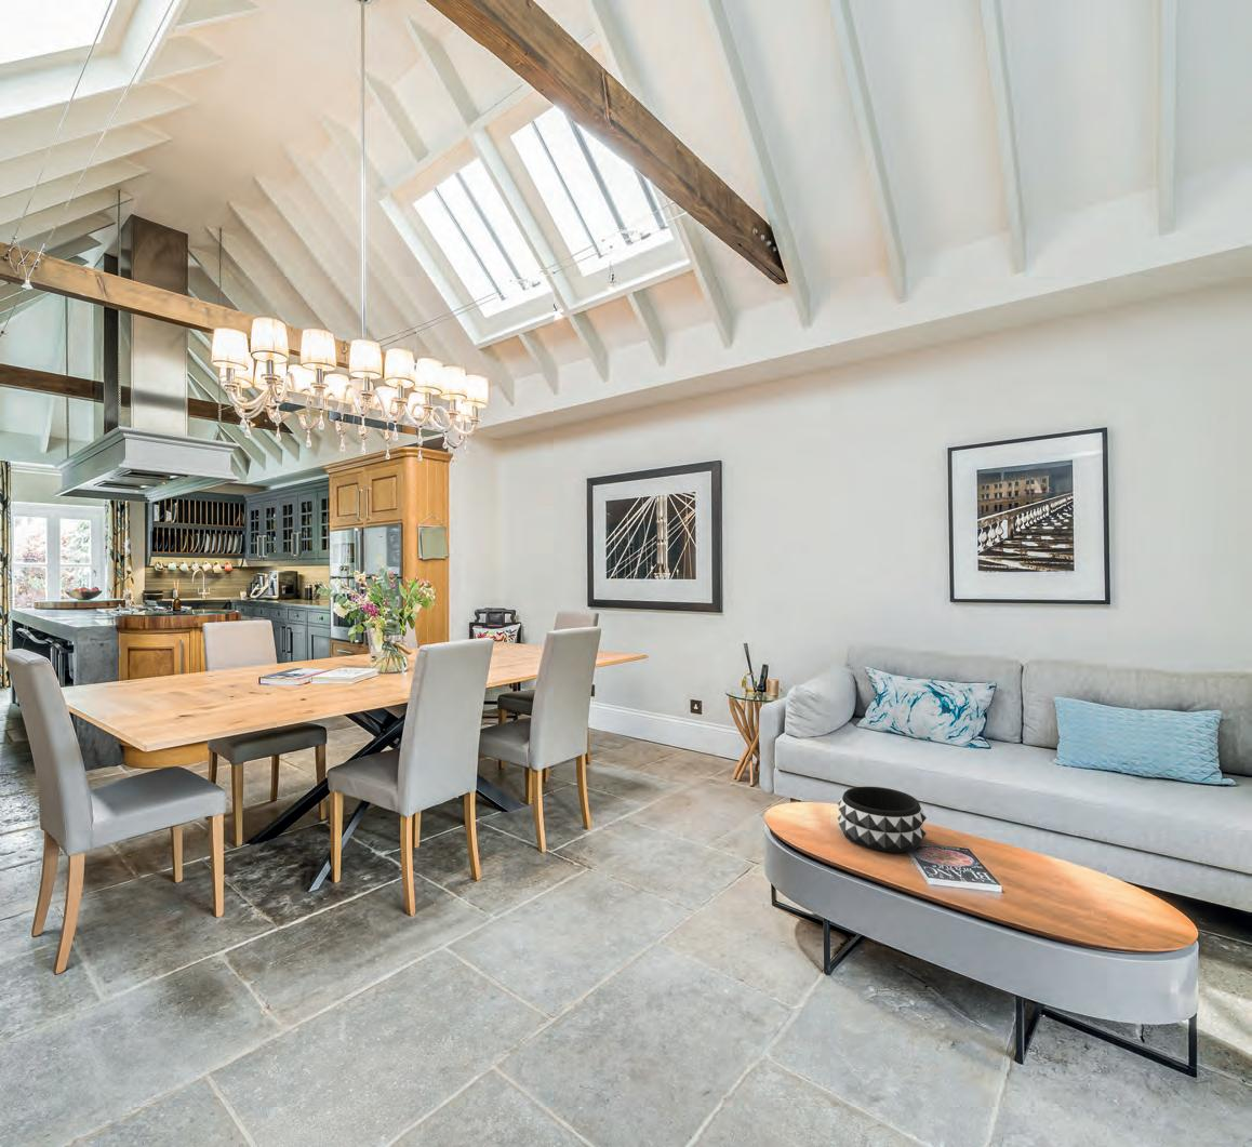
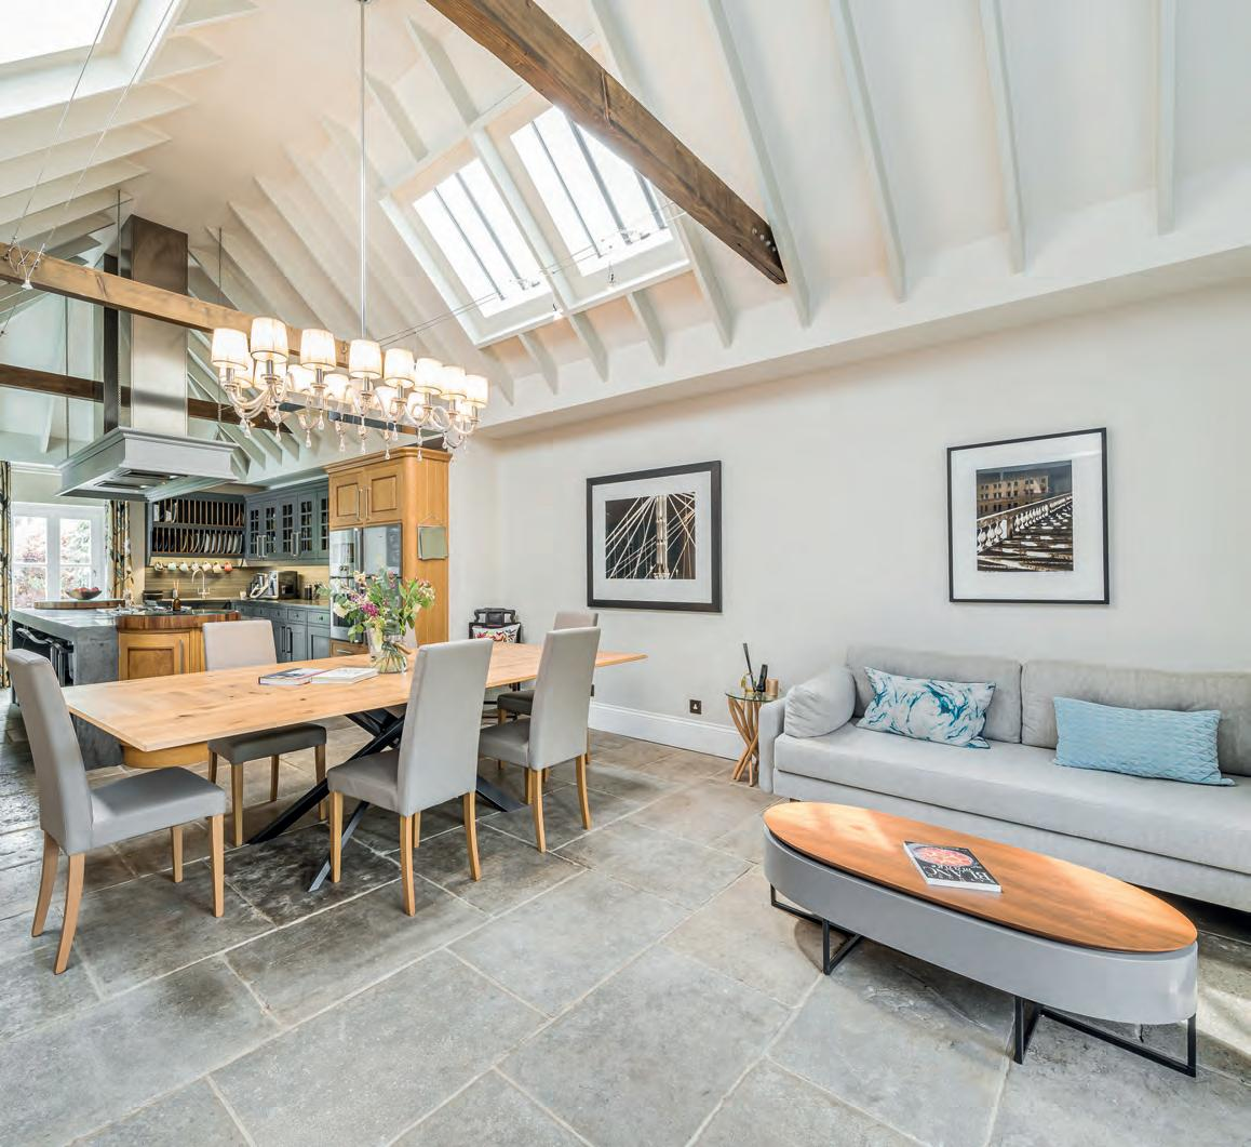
- decorative bowl [836,786,928,854]
